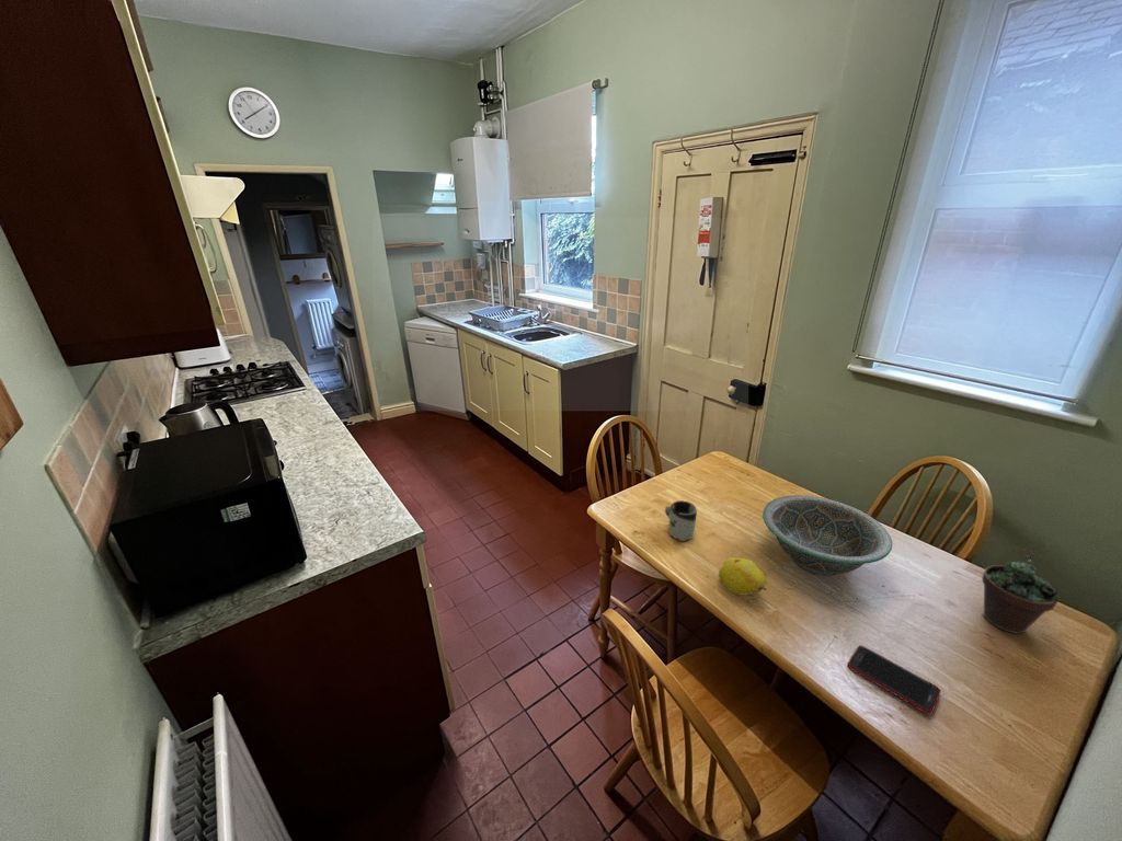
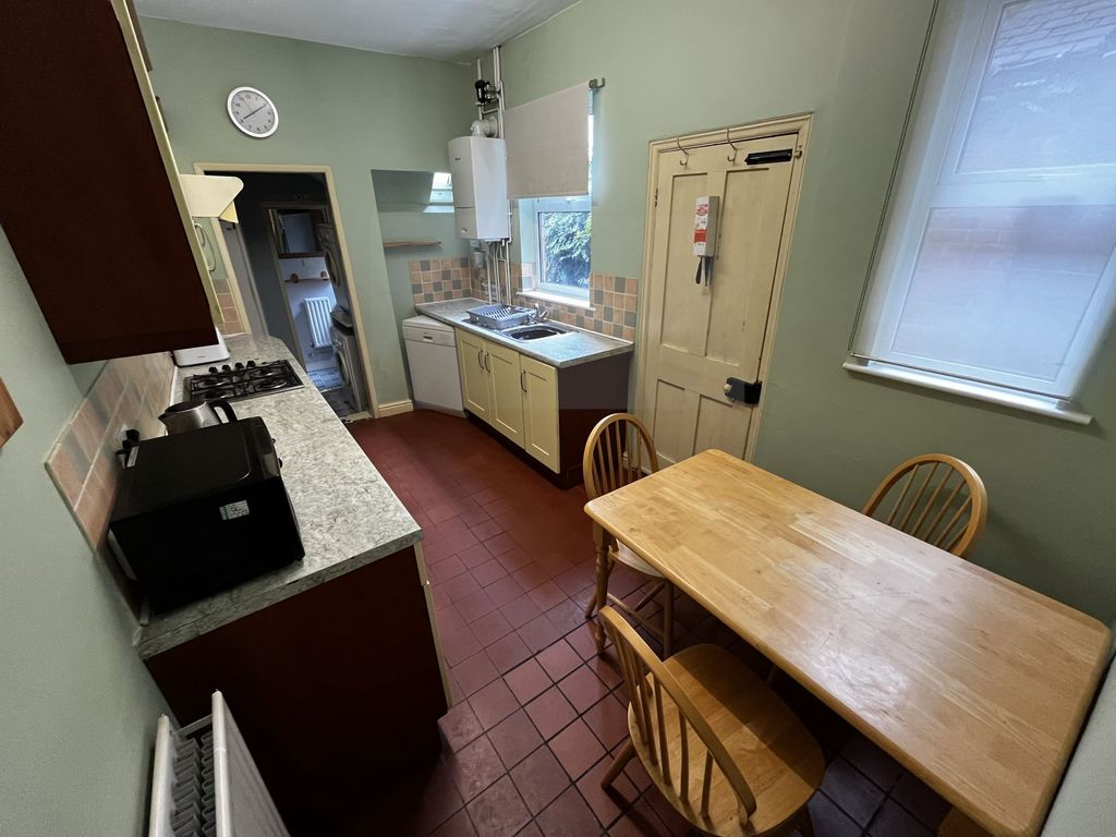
- decorative bowl [762,494,893,576]
- fruit [718,557,767,596]
- succulent plant [981,548,1062,634]
- cell phone [846,644,941,716]
- cup [664,499,698,542]
